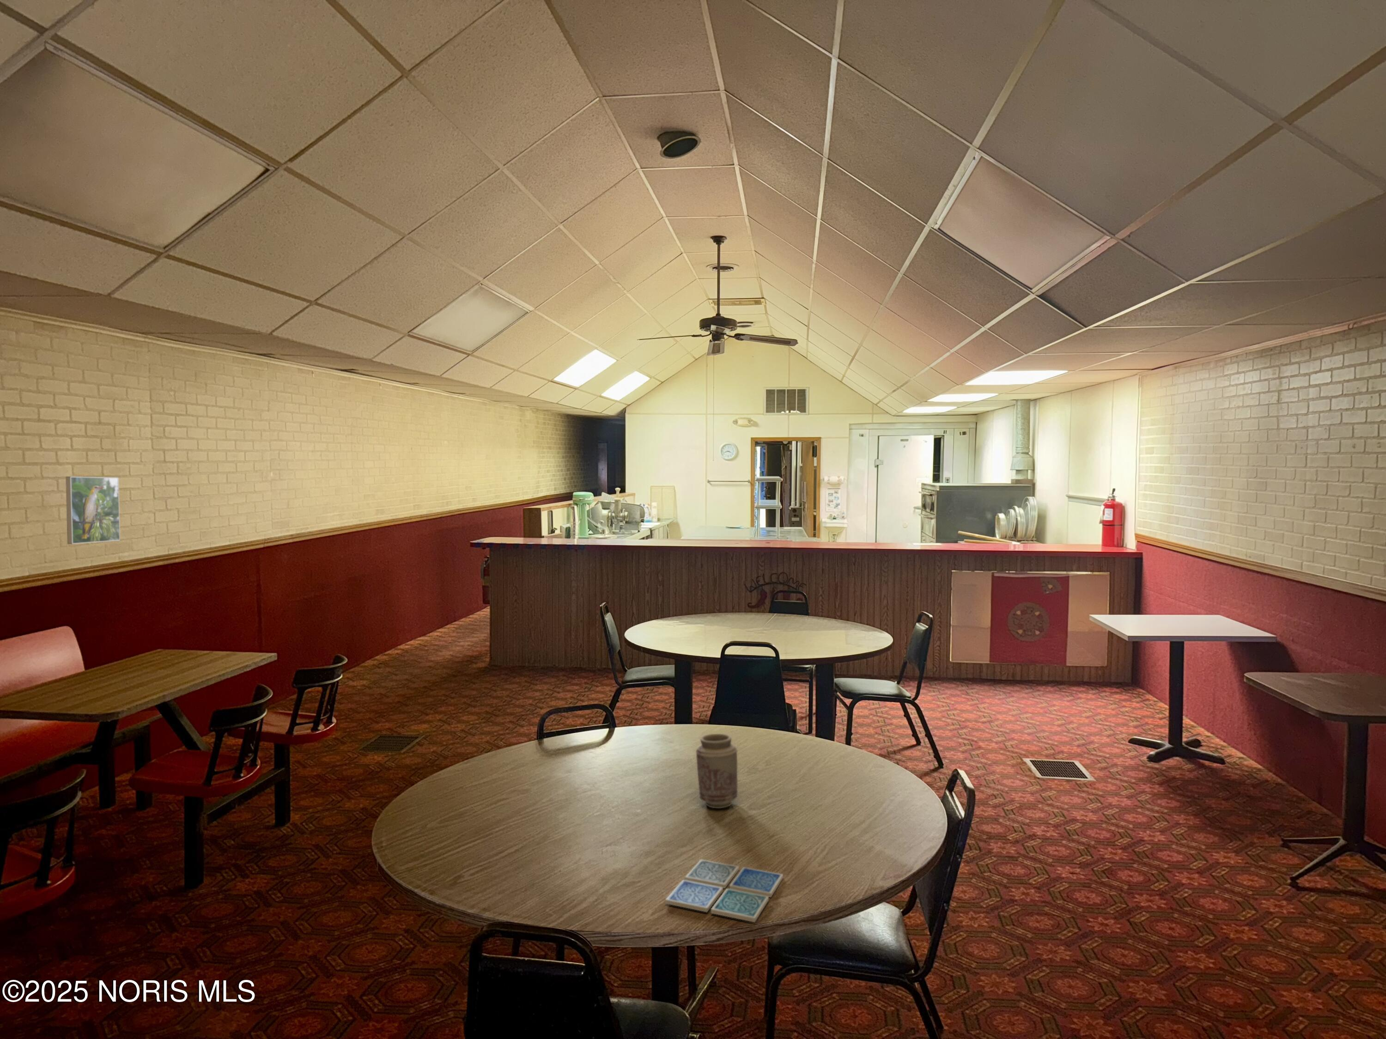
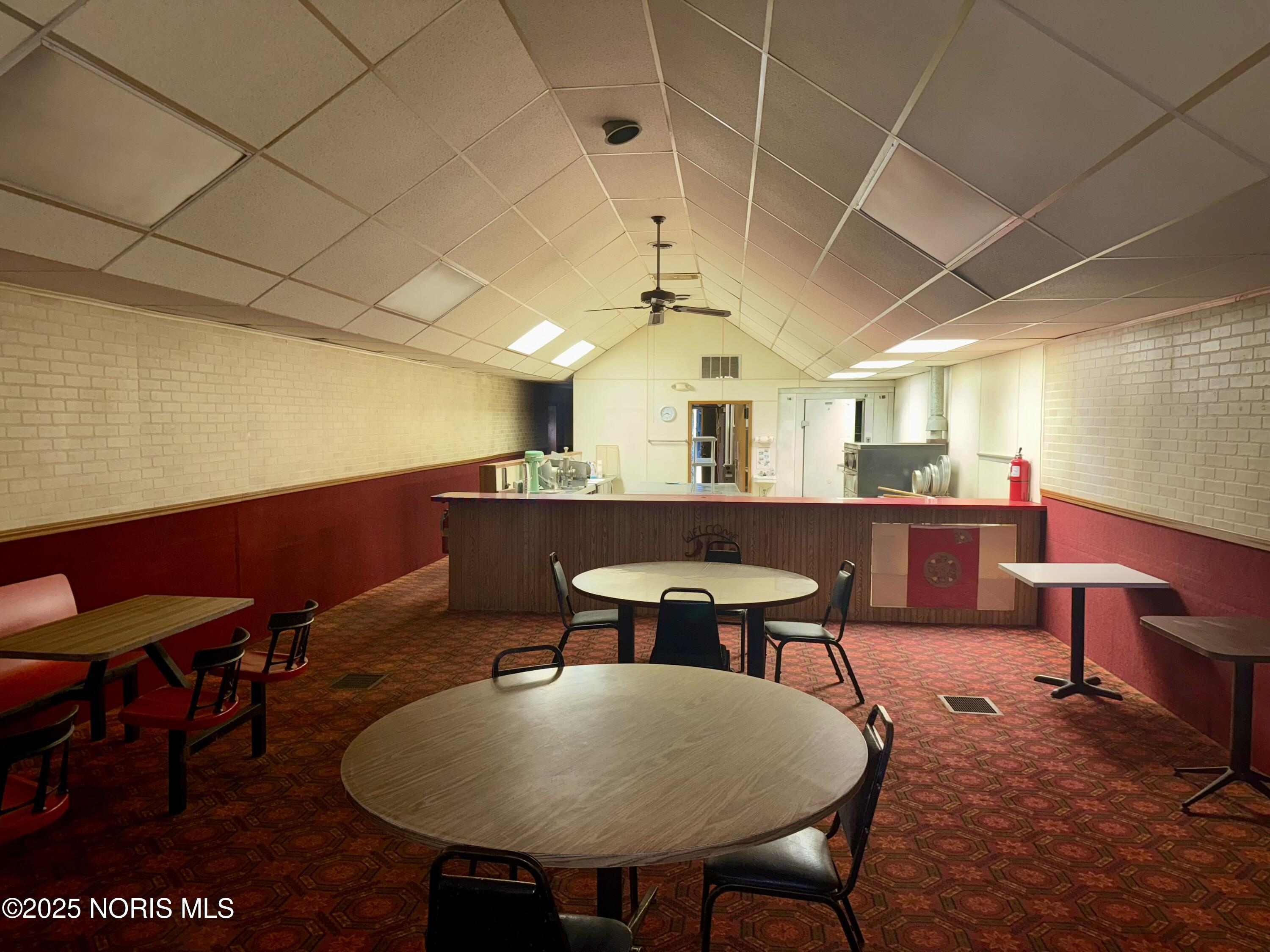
- drink coaster [665,859,784,922]
- vase [695,733,738,809]
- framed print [65,476,120,545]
